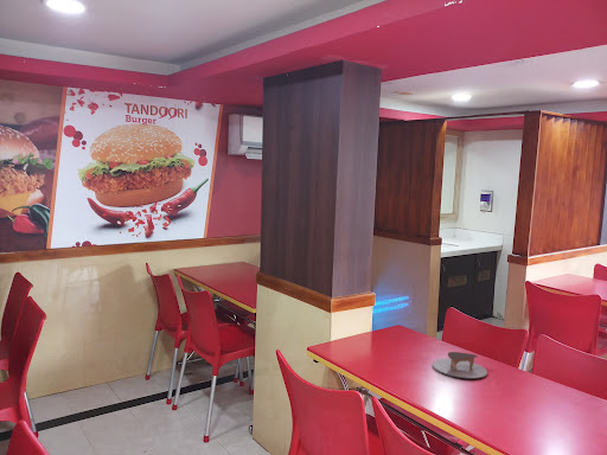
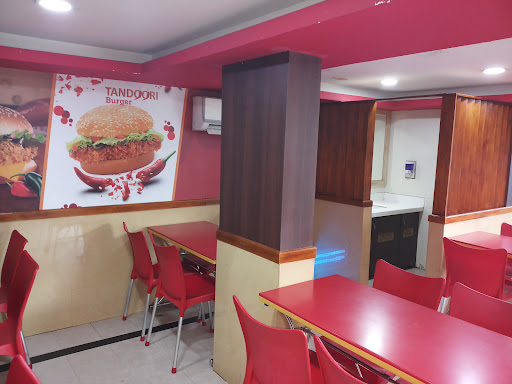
- napkin holder [432,351,488,380]
